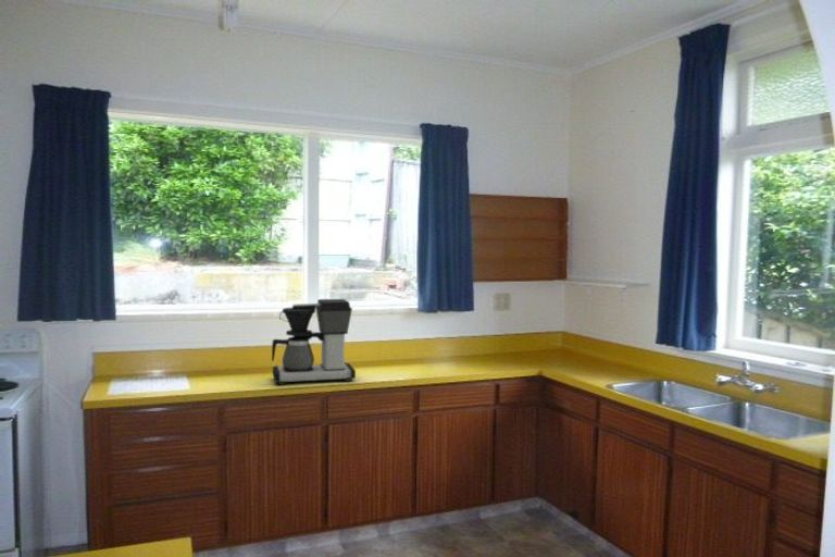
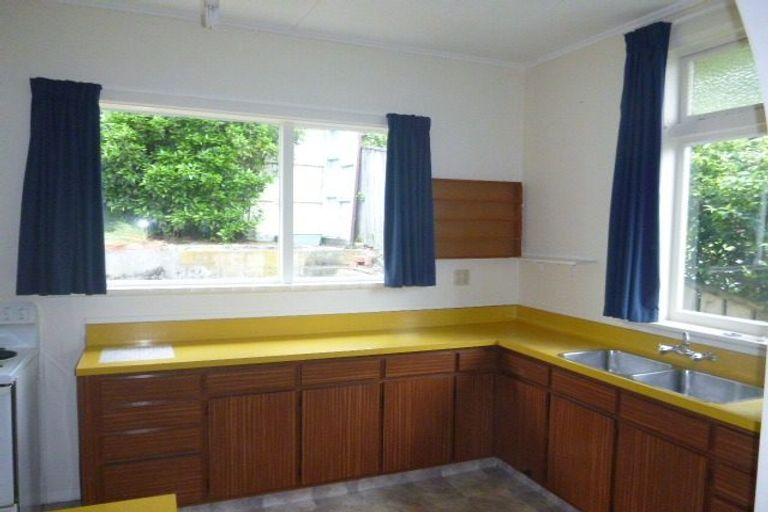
- coffee maker [271,298,357,386]
